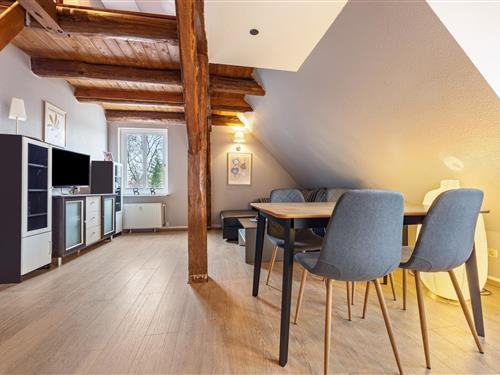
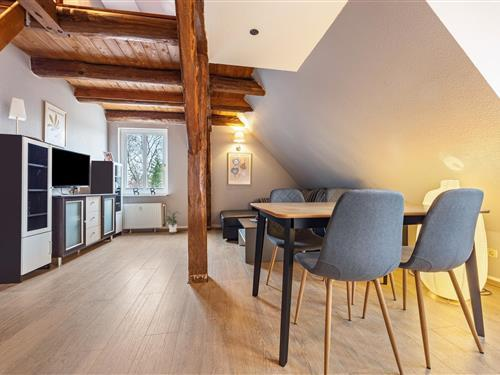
+ house plant [162,209,180,233]
